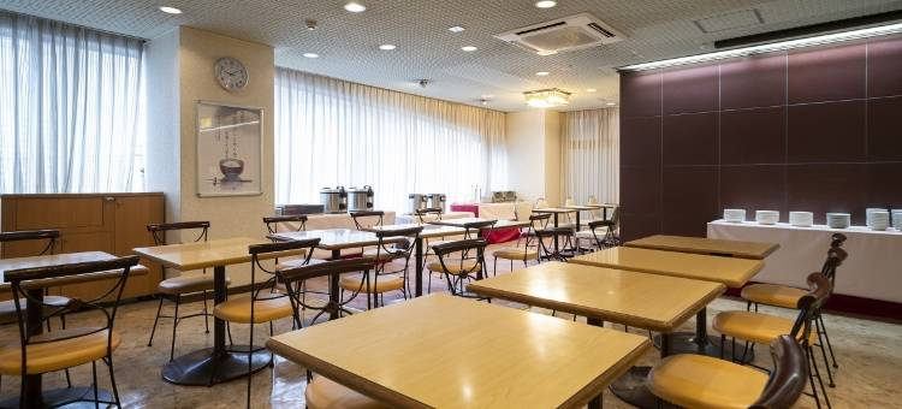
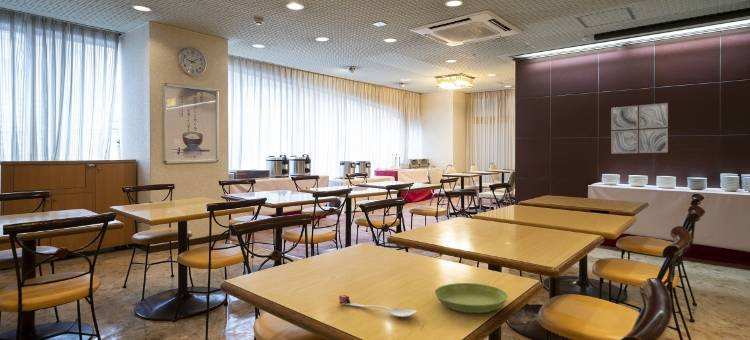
+ wall art [610,102,669,155]
+ spoon [337,294,418,318]
+ saucer [434,282,509,314]
